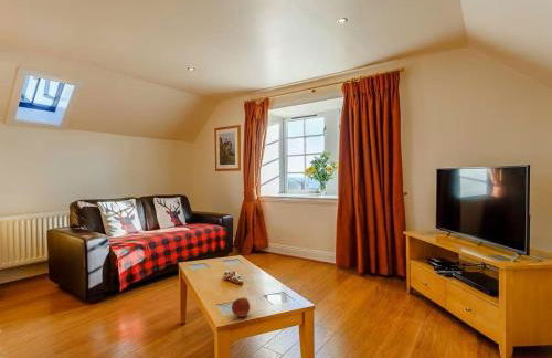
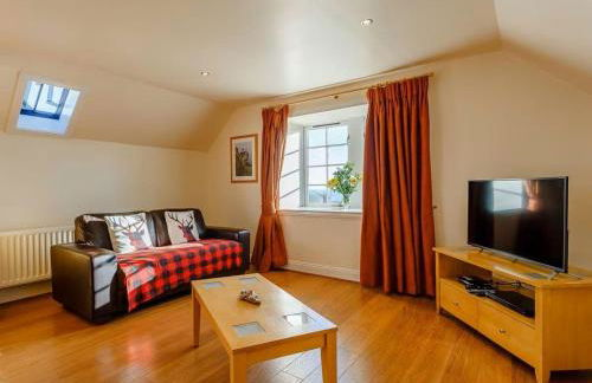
- apple [231,296,251,318]
